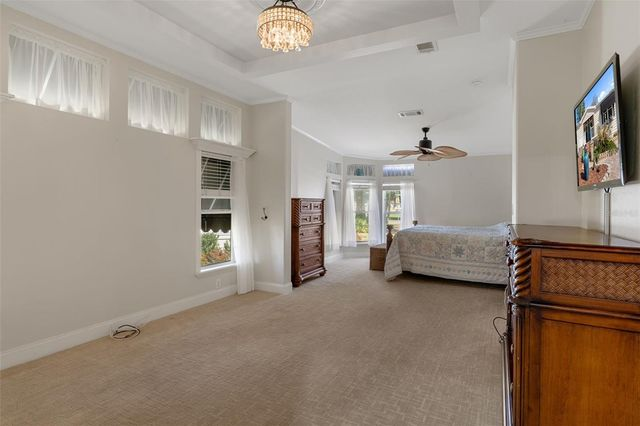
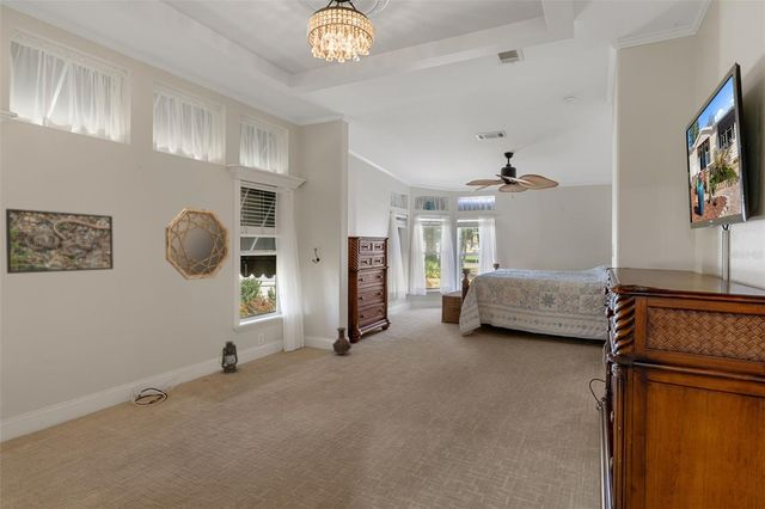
+ home mirror [164,207,231,281]
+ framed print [5,208,115,275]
+ lantern [218,341,239,374]
+ vase [331,326,353,355]
